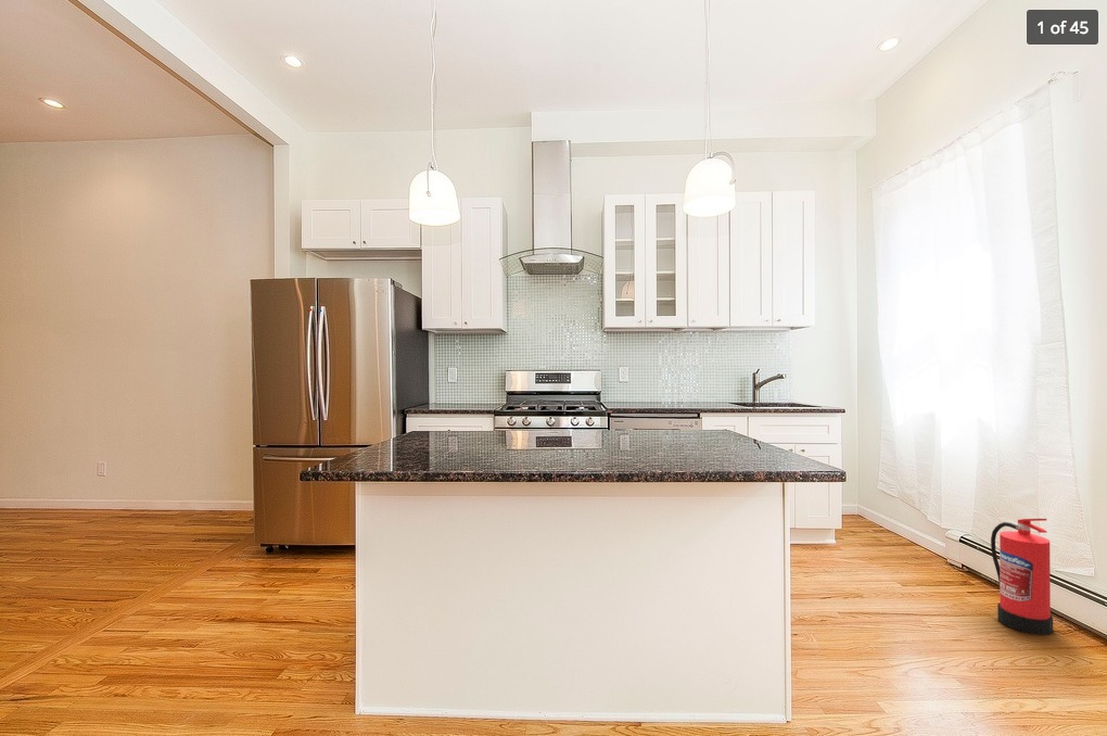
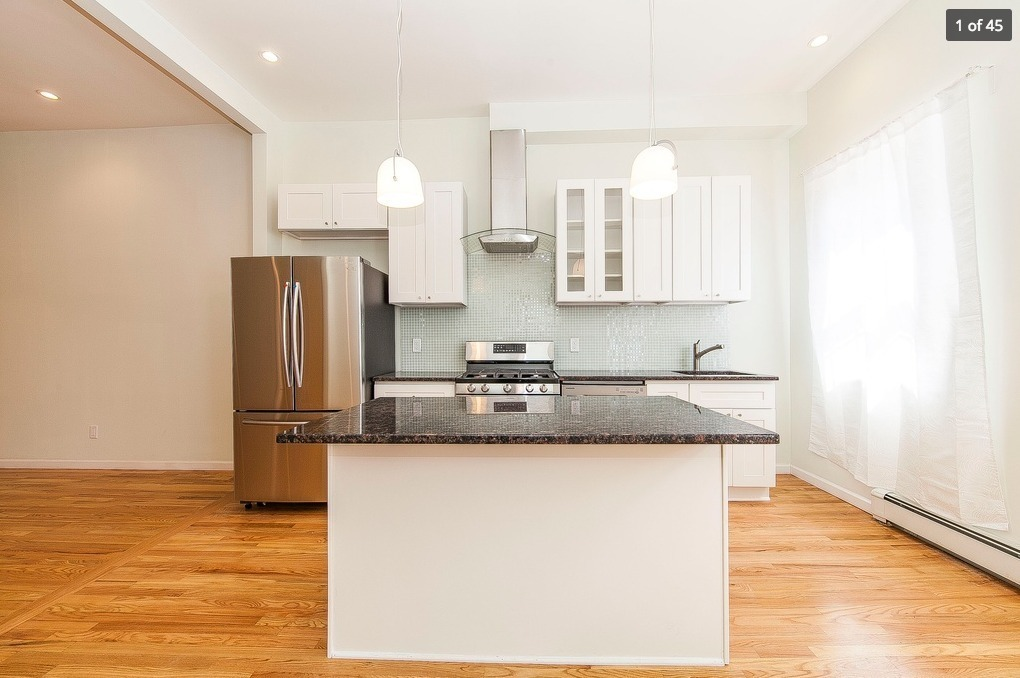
- fire extinguisher [990,518,1054,636]
